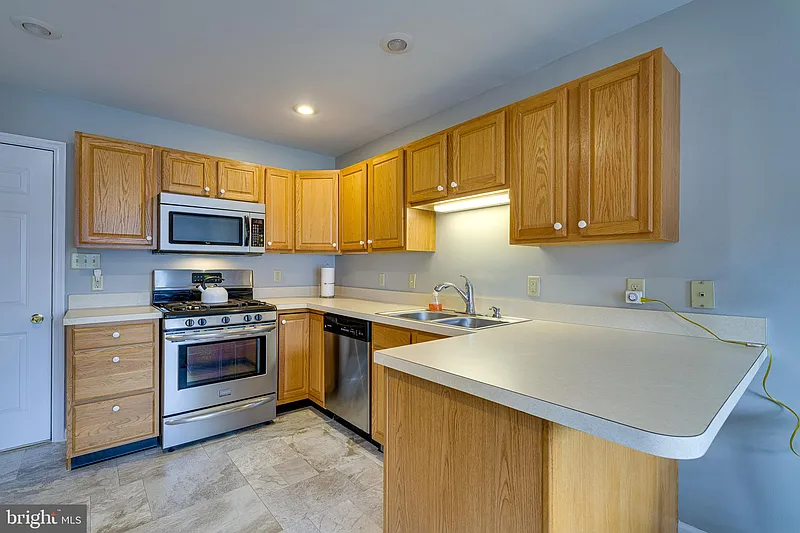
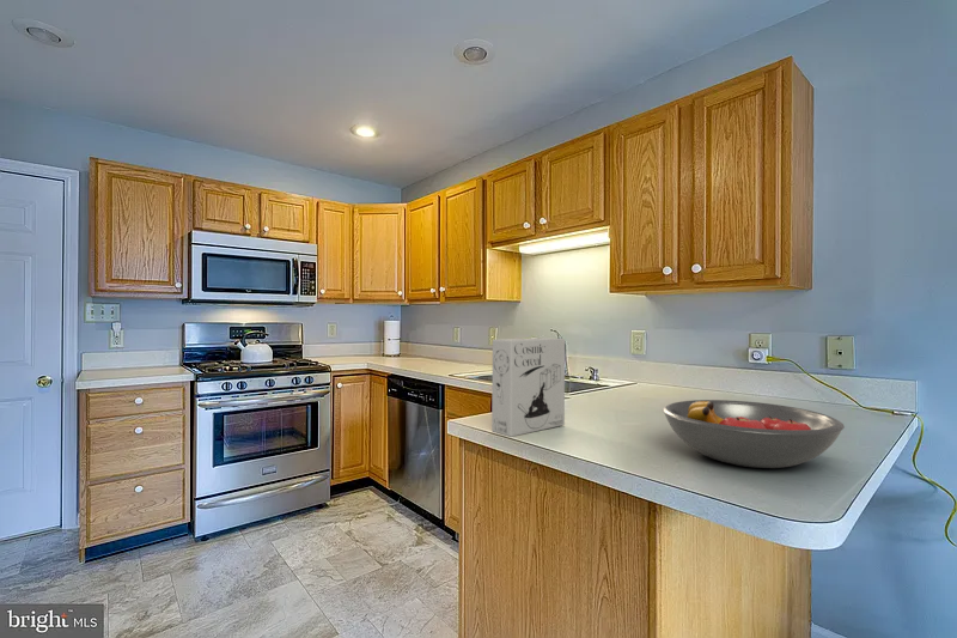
+ fruit bowl [662,399,846,469]
+ cereal box [490,336,566,438]
